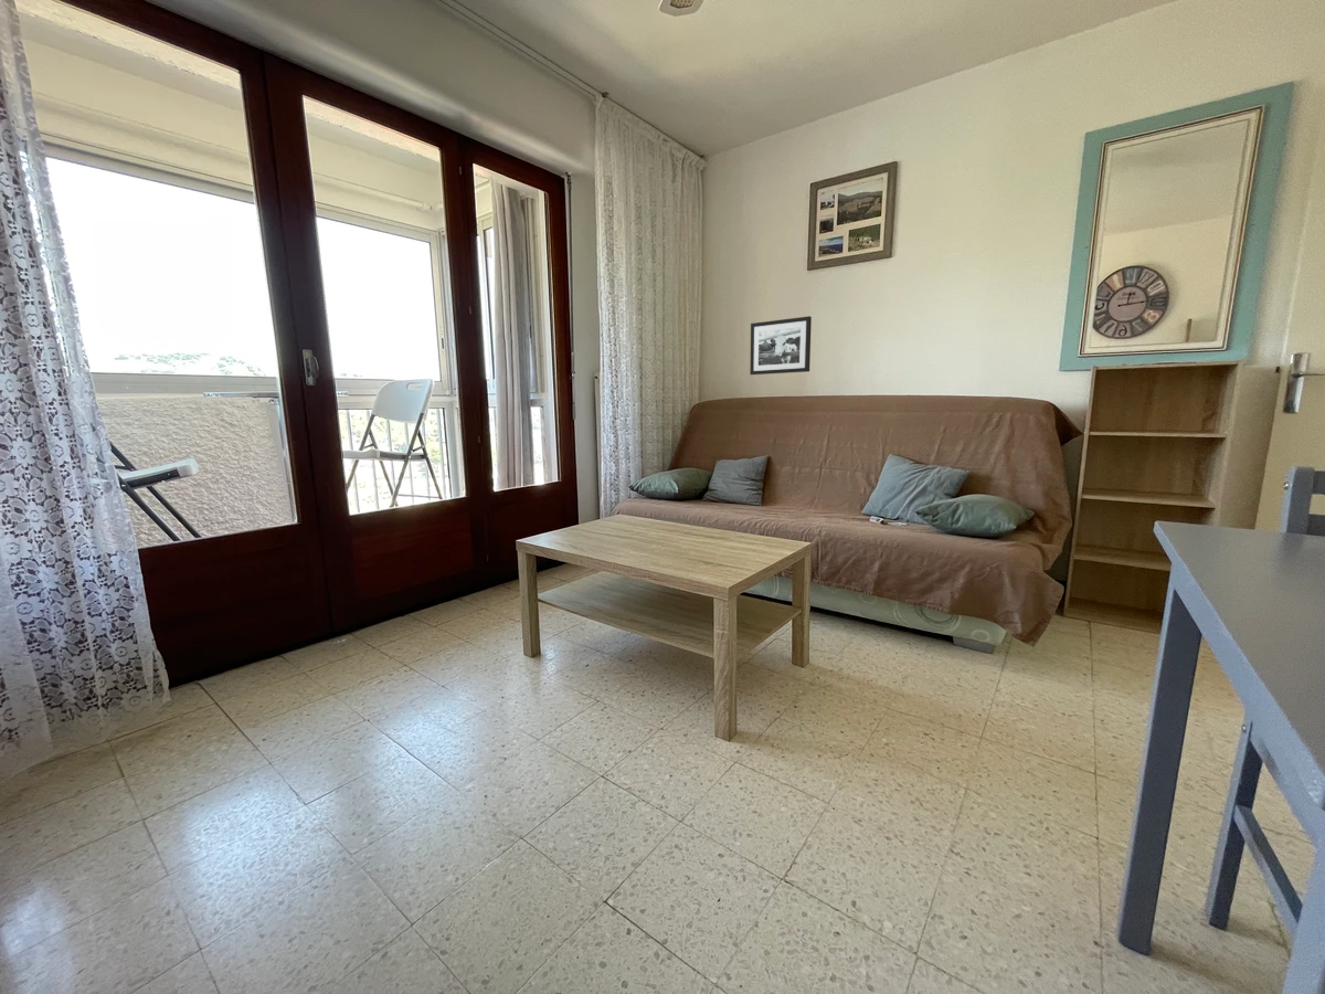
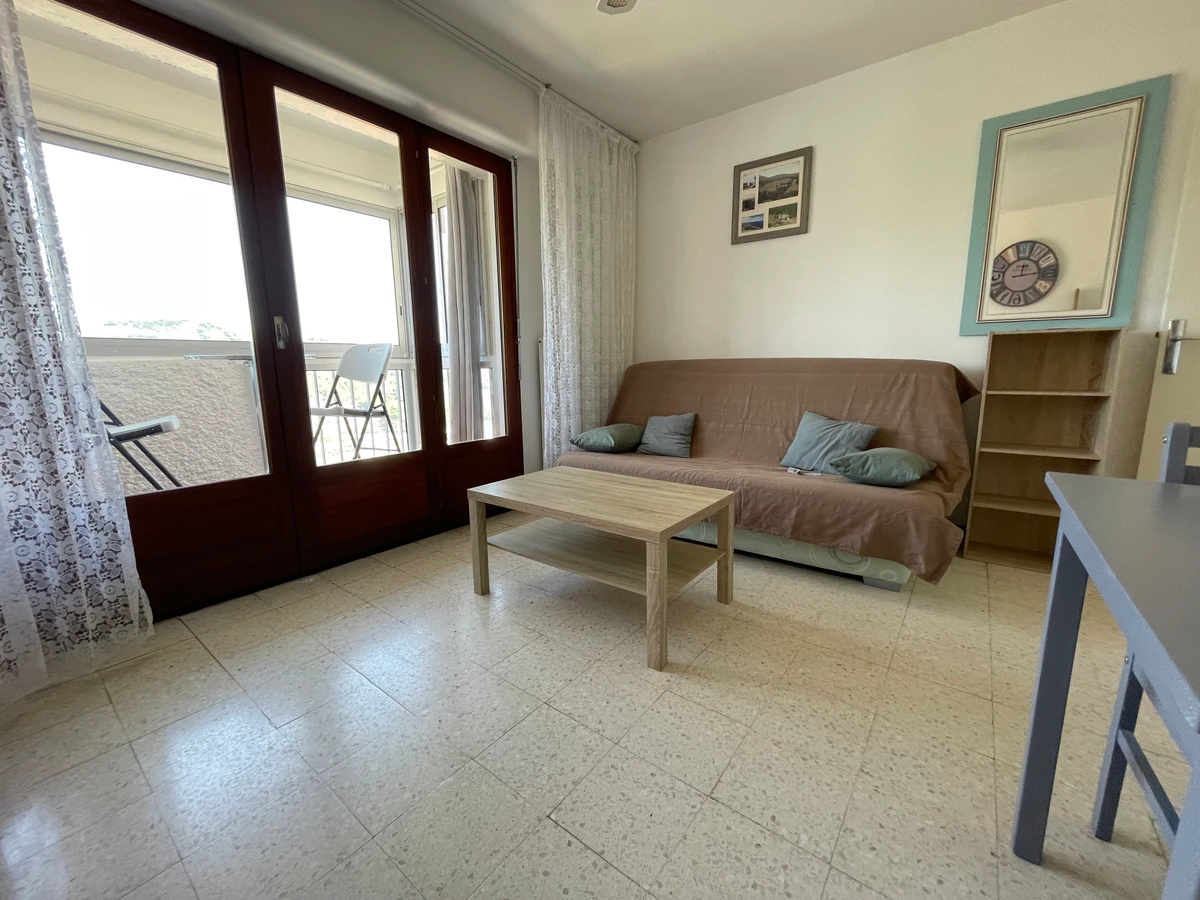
- picture frame [749,315,813,376]
